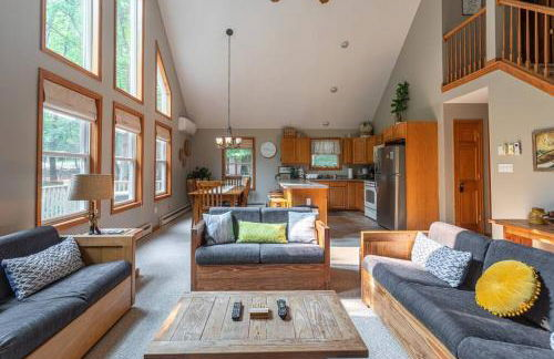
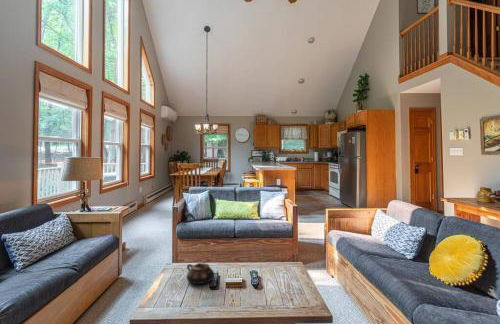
+ teapot [186,262,215,286]
